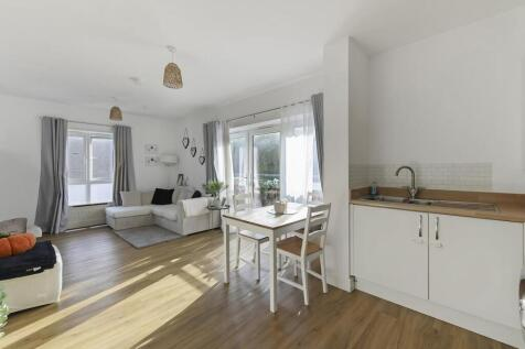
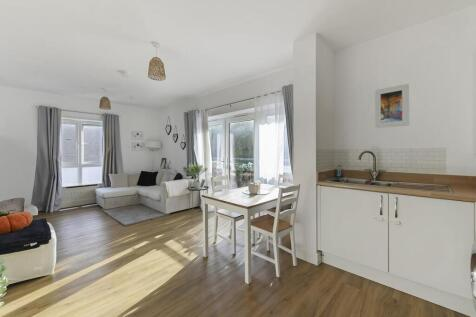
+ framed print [374,83,410,129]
